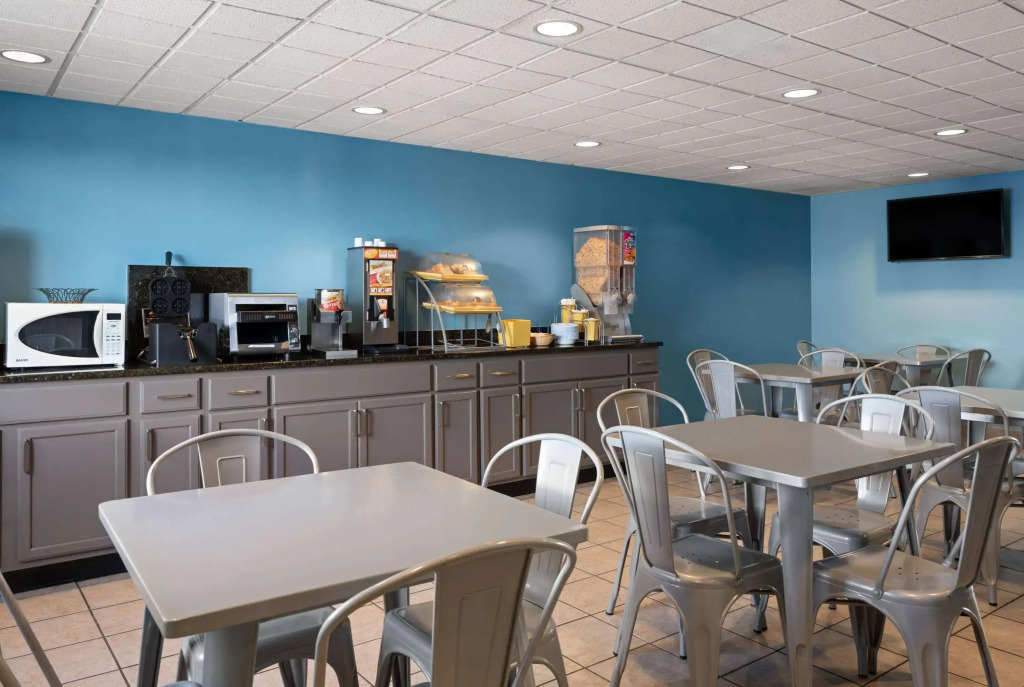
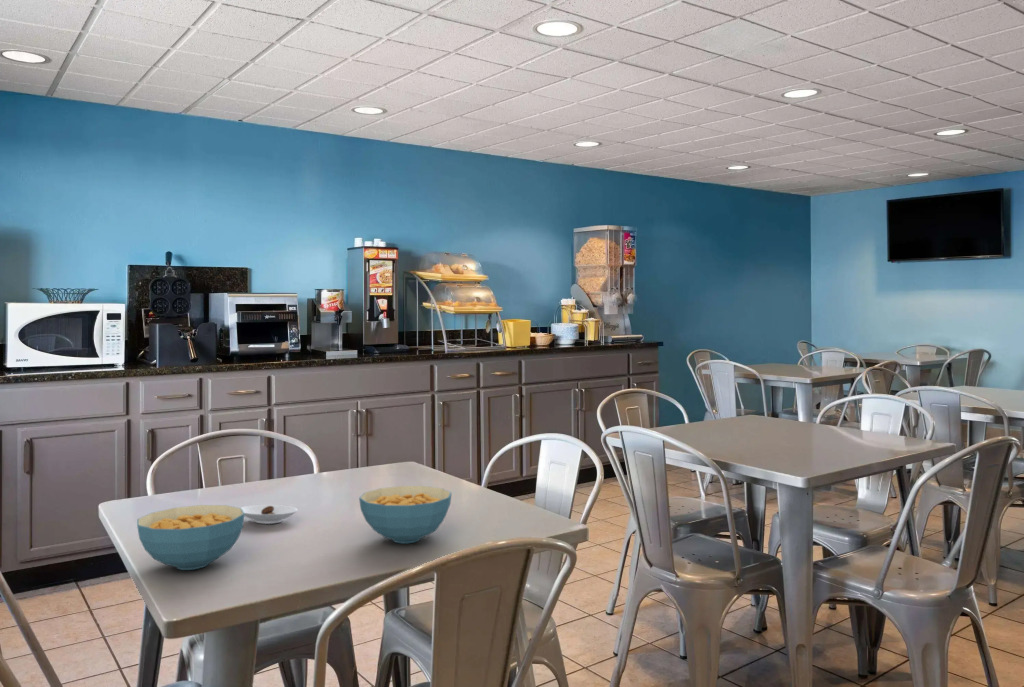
+ cereal bowl [136,504,245,571]
+ saucer [240,504,299,525]
+ cereal bowl [358,485,453,544]
